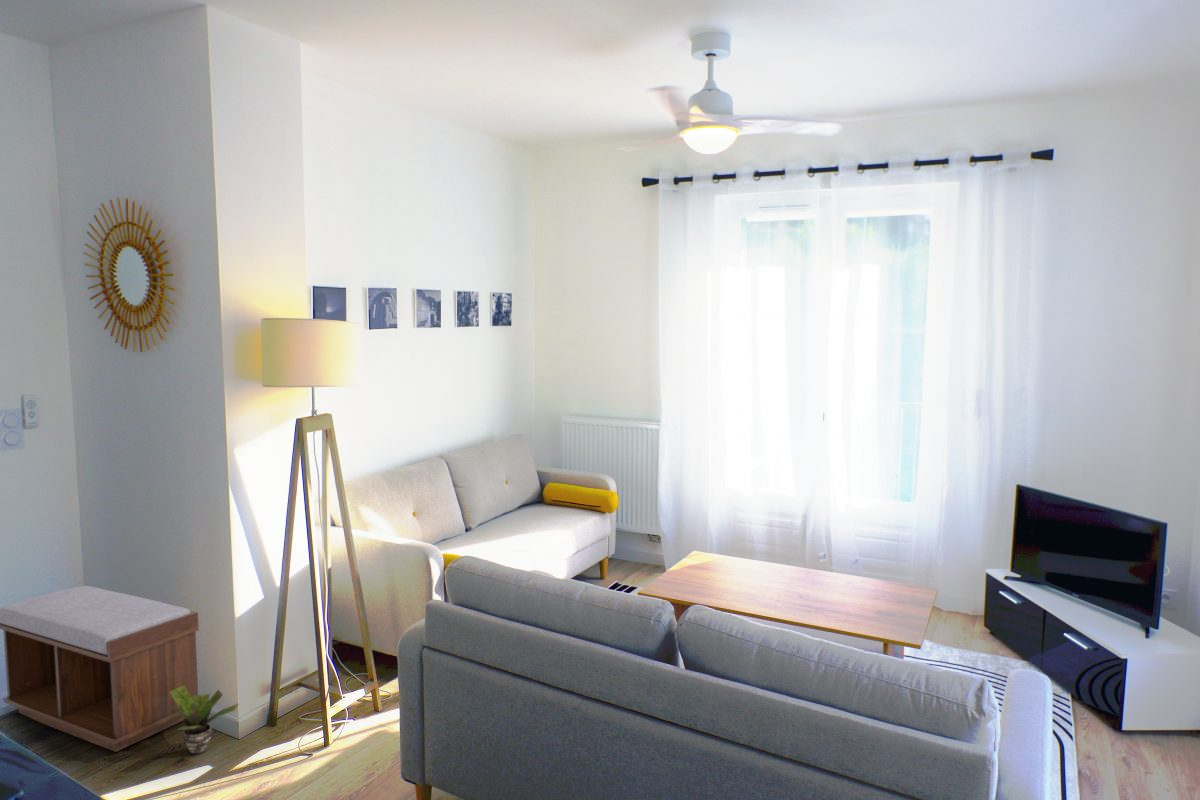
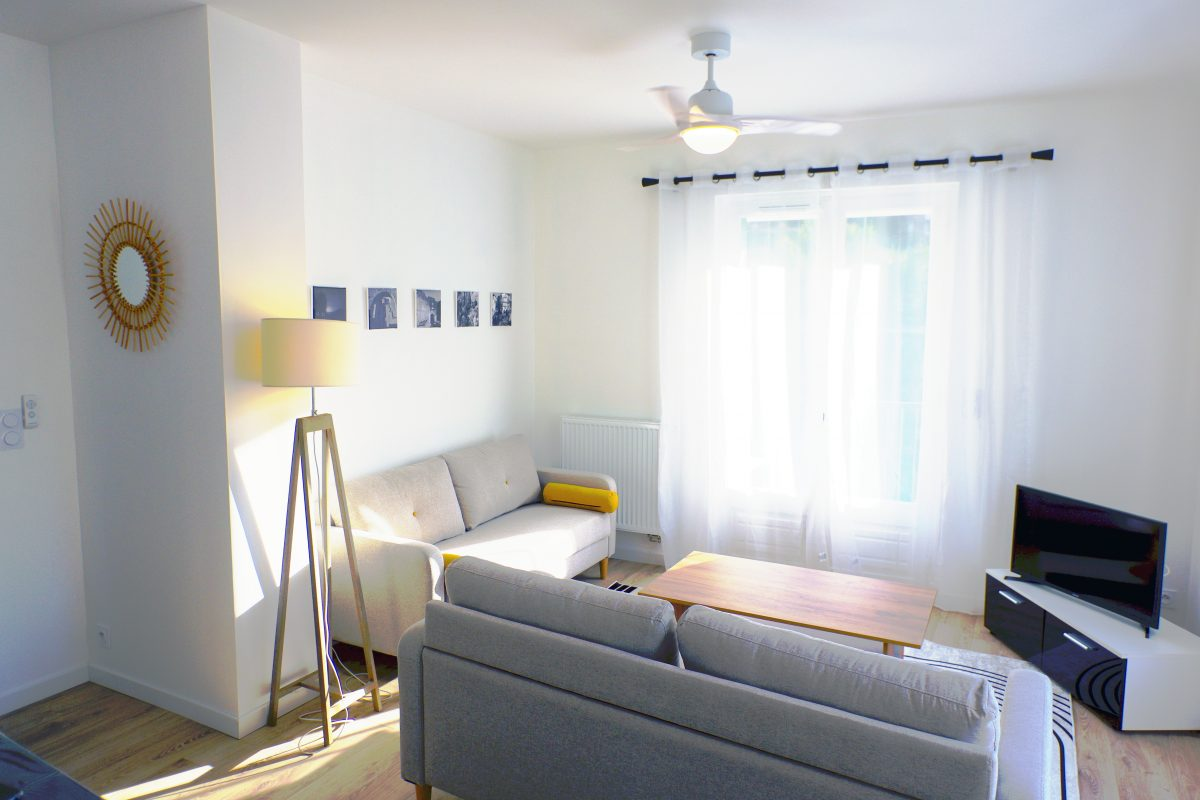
- potted plant [170,686,240,755]
- bench [0,585,200,753]
